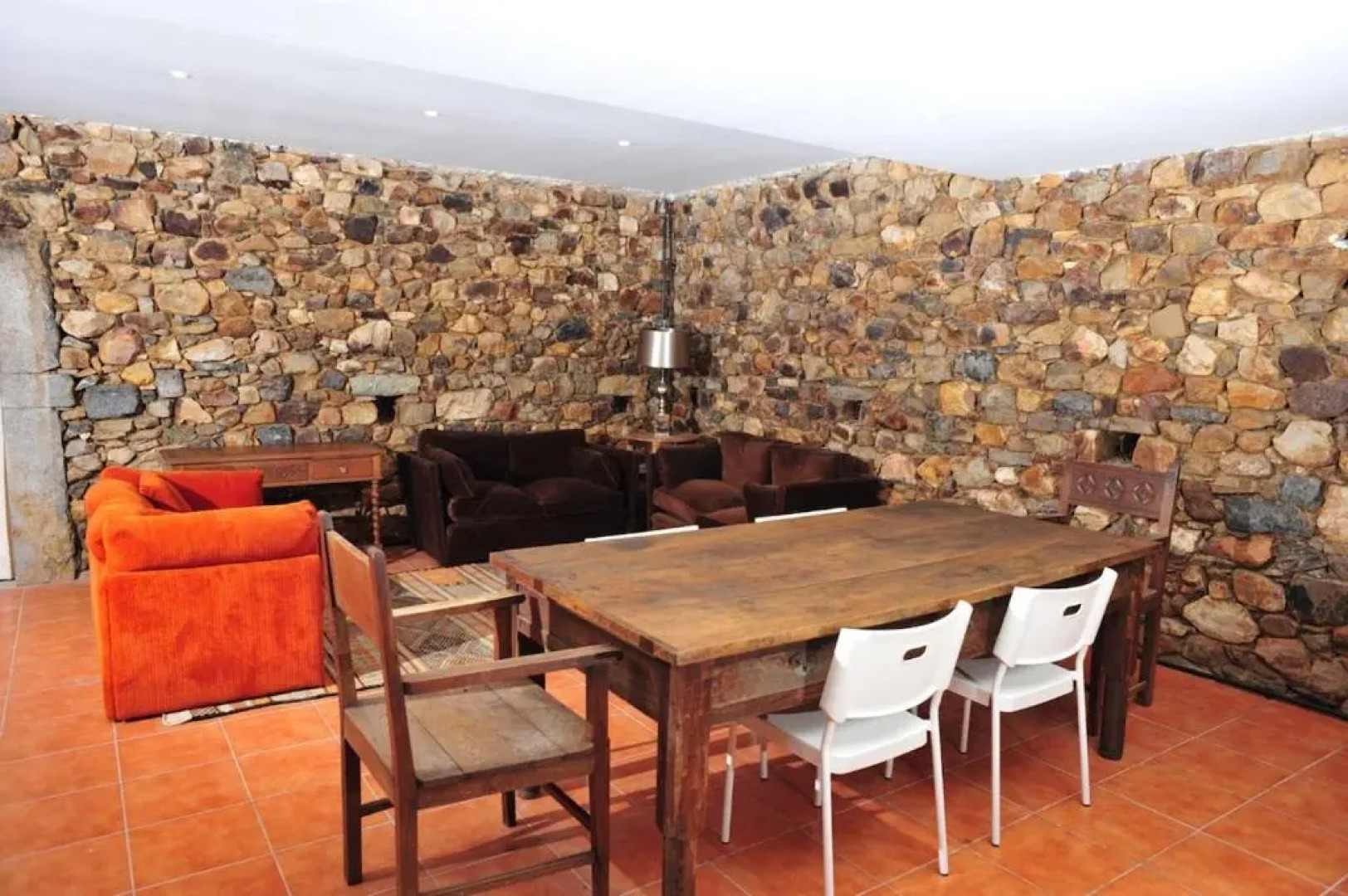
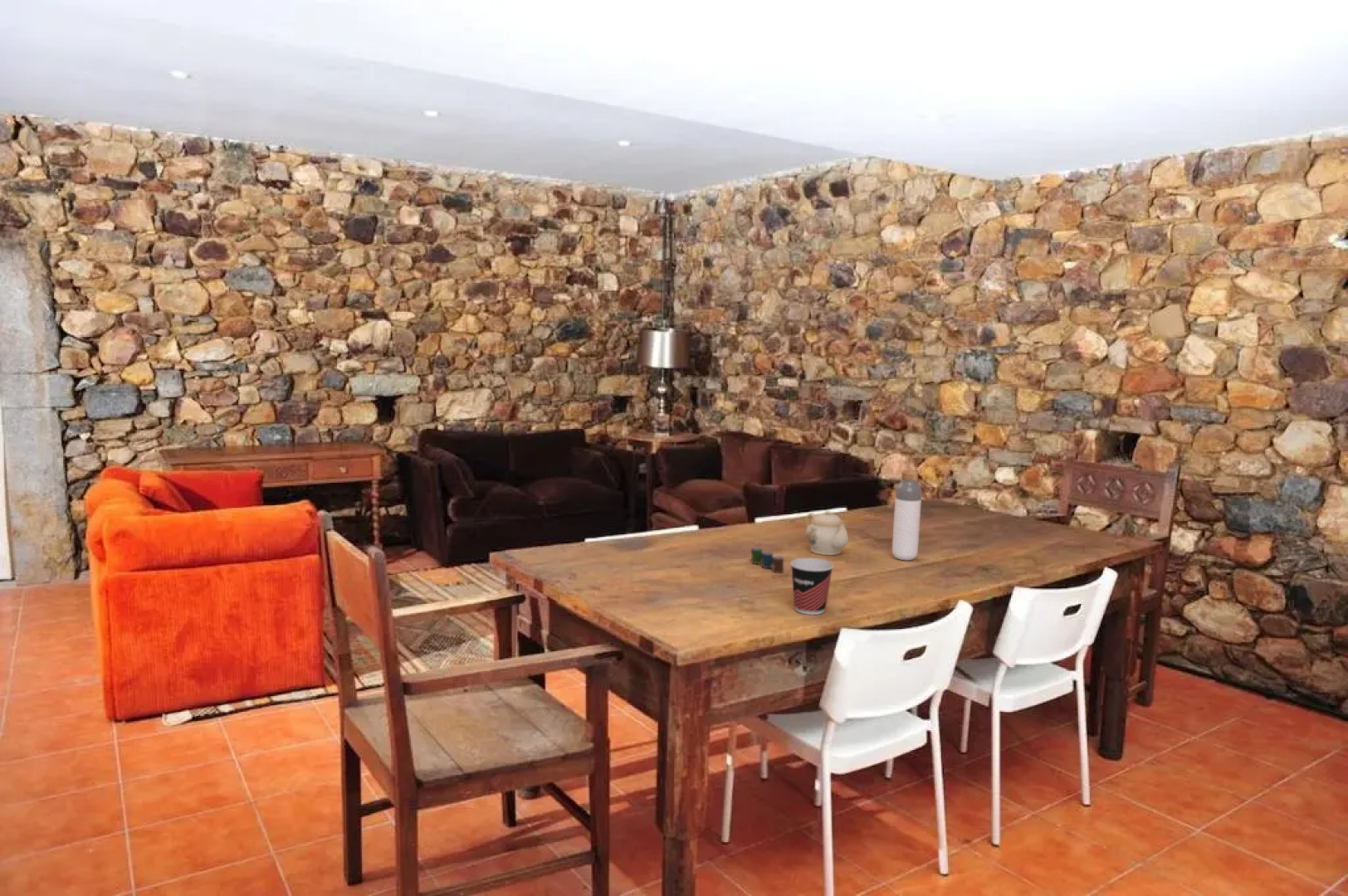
+ bottle [891,469,922,561]
+ cup [789,558,834,616]
+ teapot [804,510,849,556]
+ cup [750,547,784,574]
